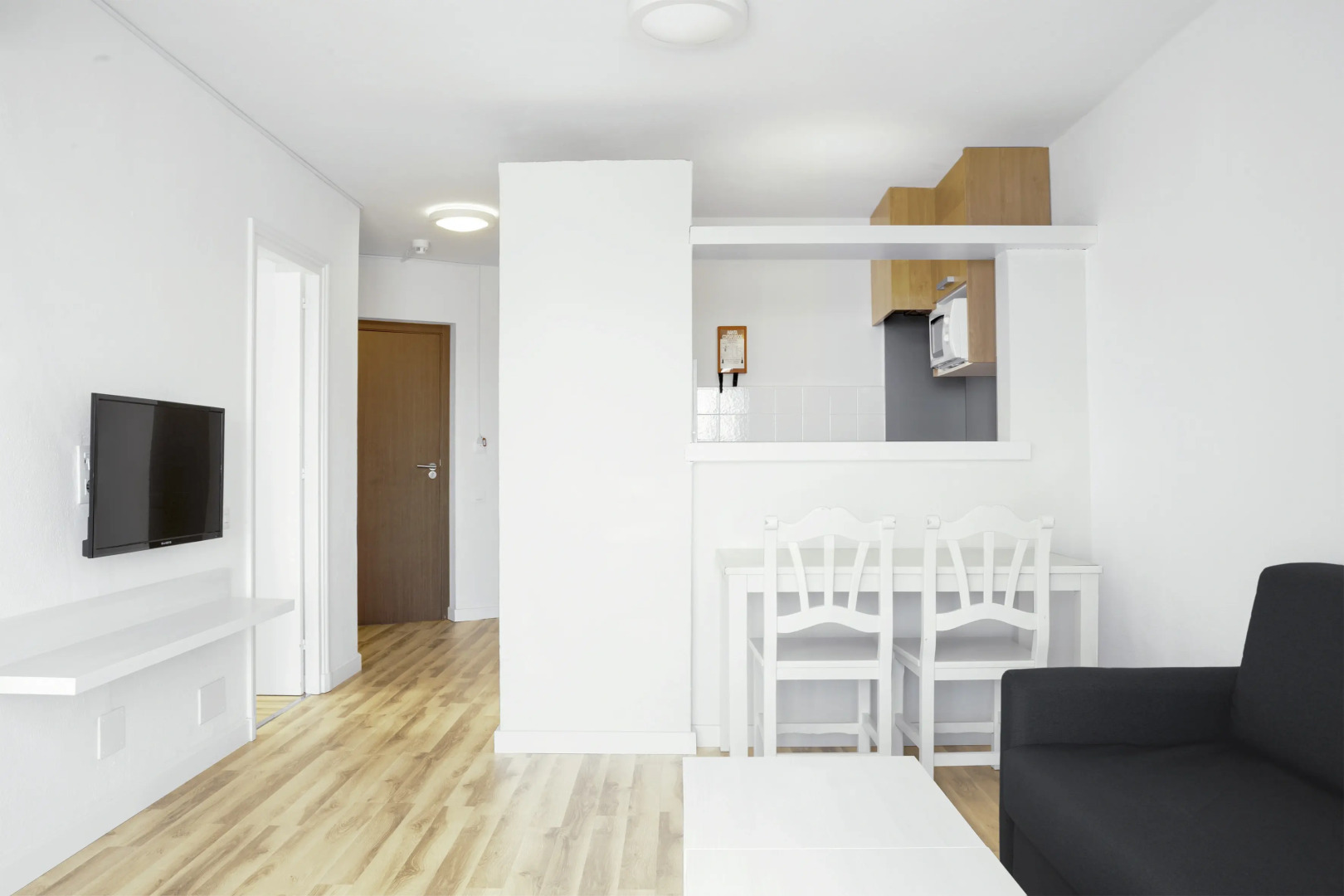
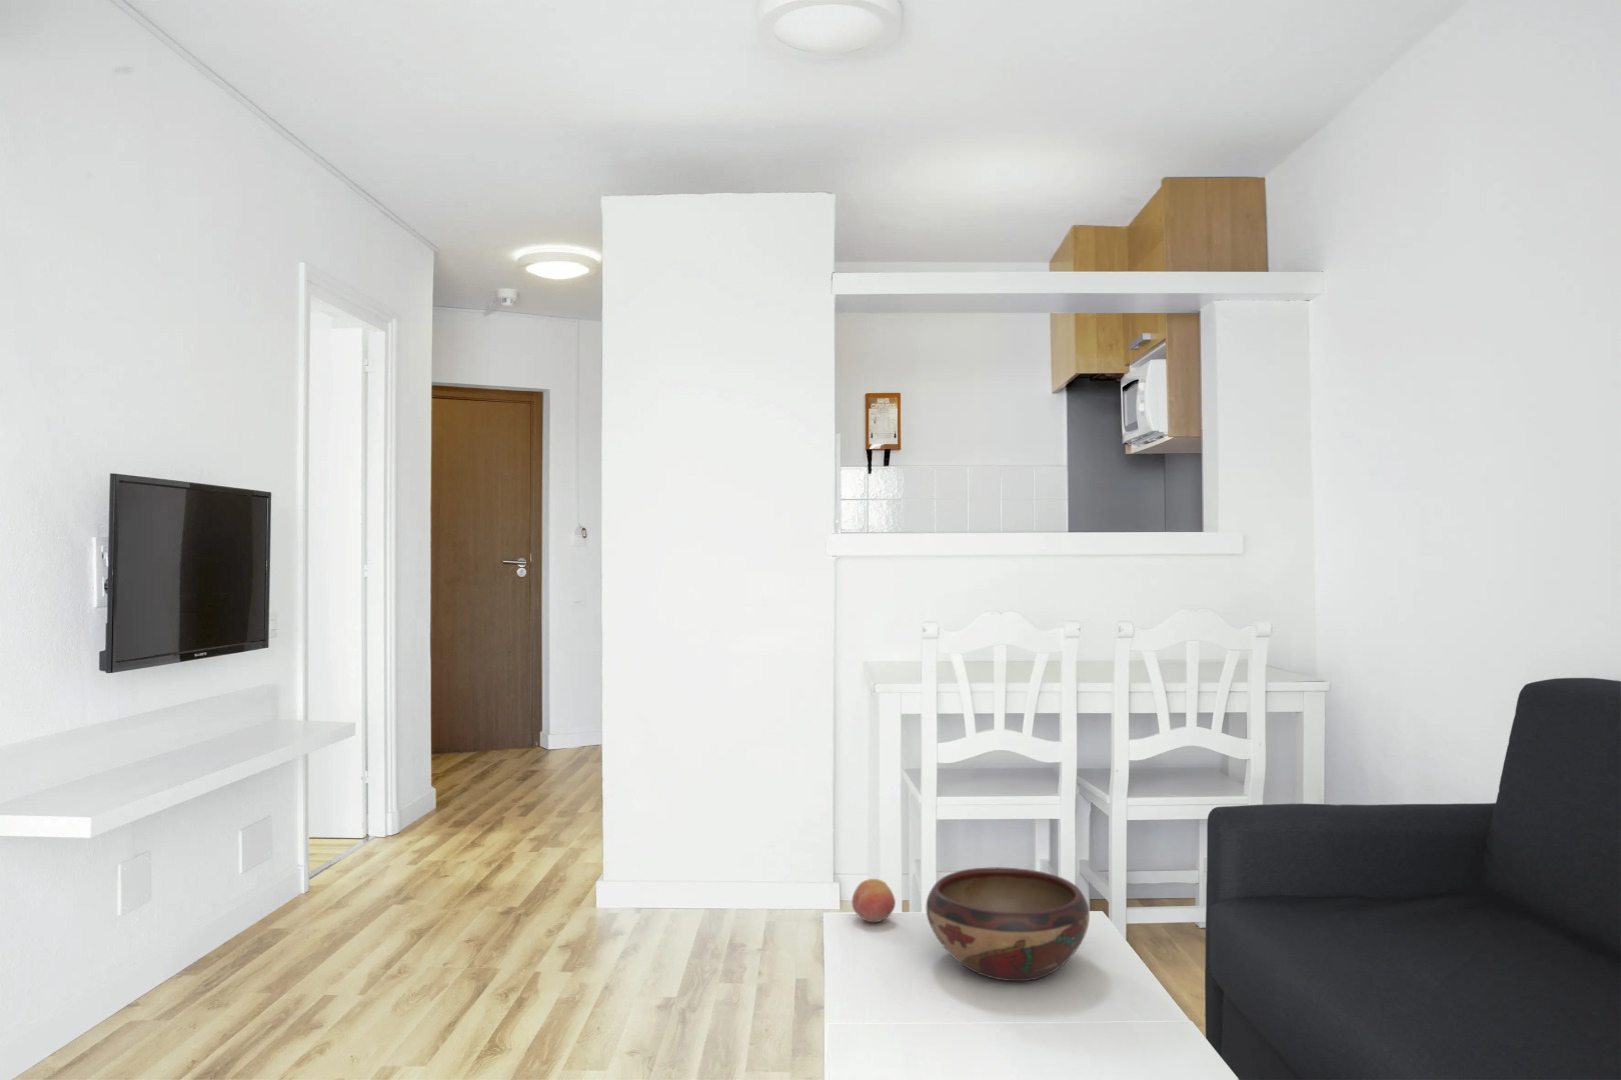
+ fruit [850,878,896,923]
+ decorative bowl [925,865,1090,982]
